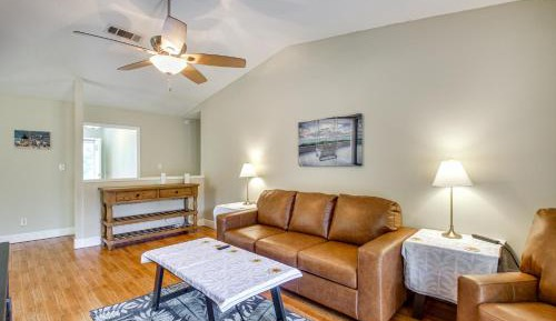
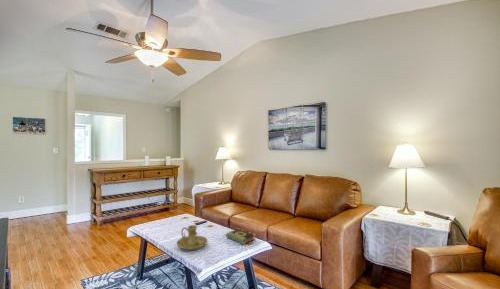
+ candle holder [176,224,208,251]
+ book [225,227,257,245]
